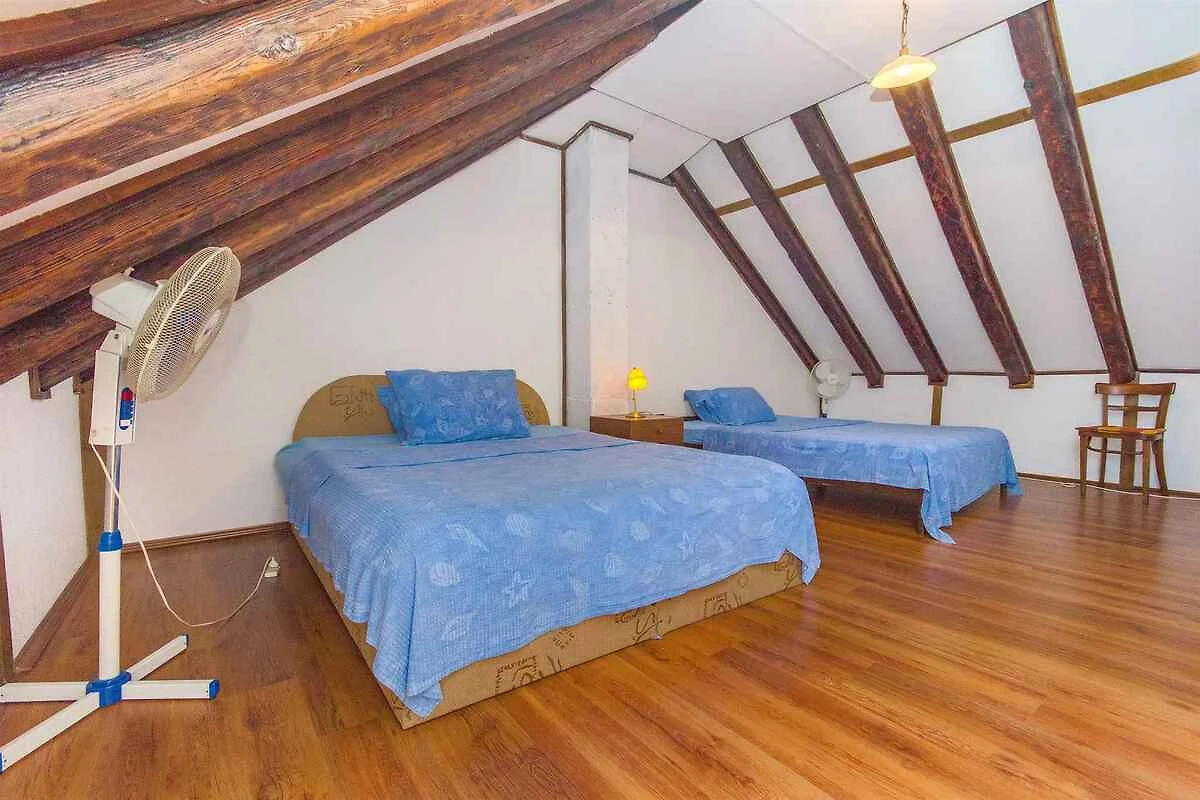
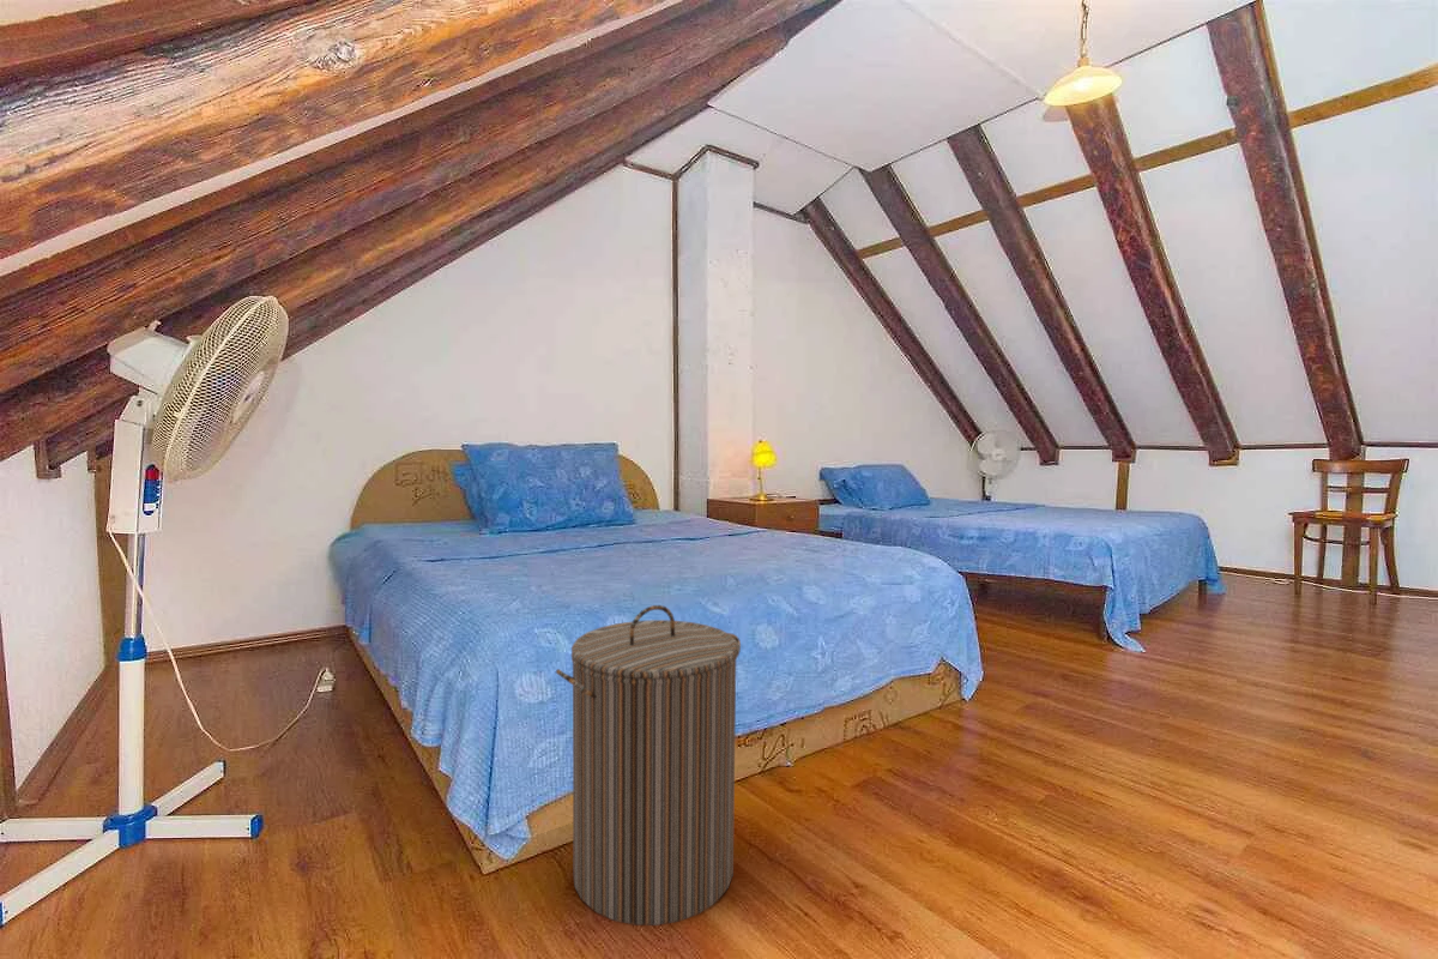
+ laundry hamper [555,604,742,927]
